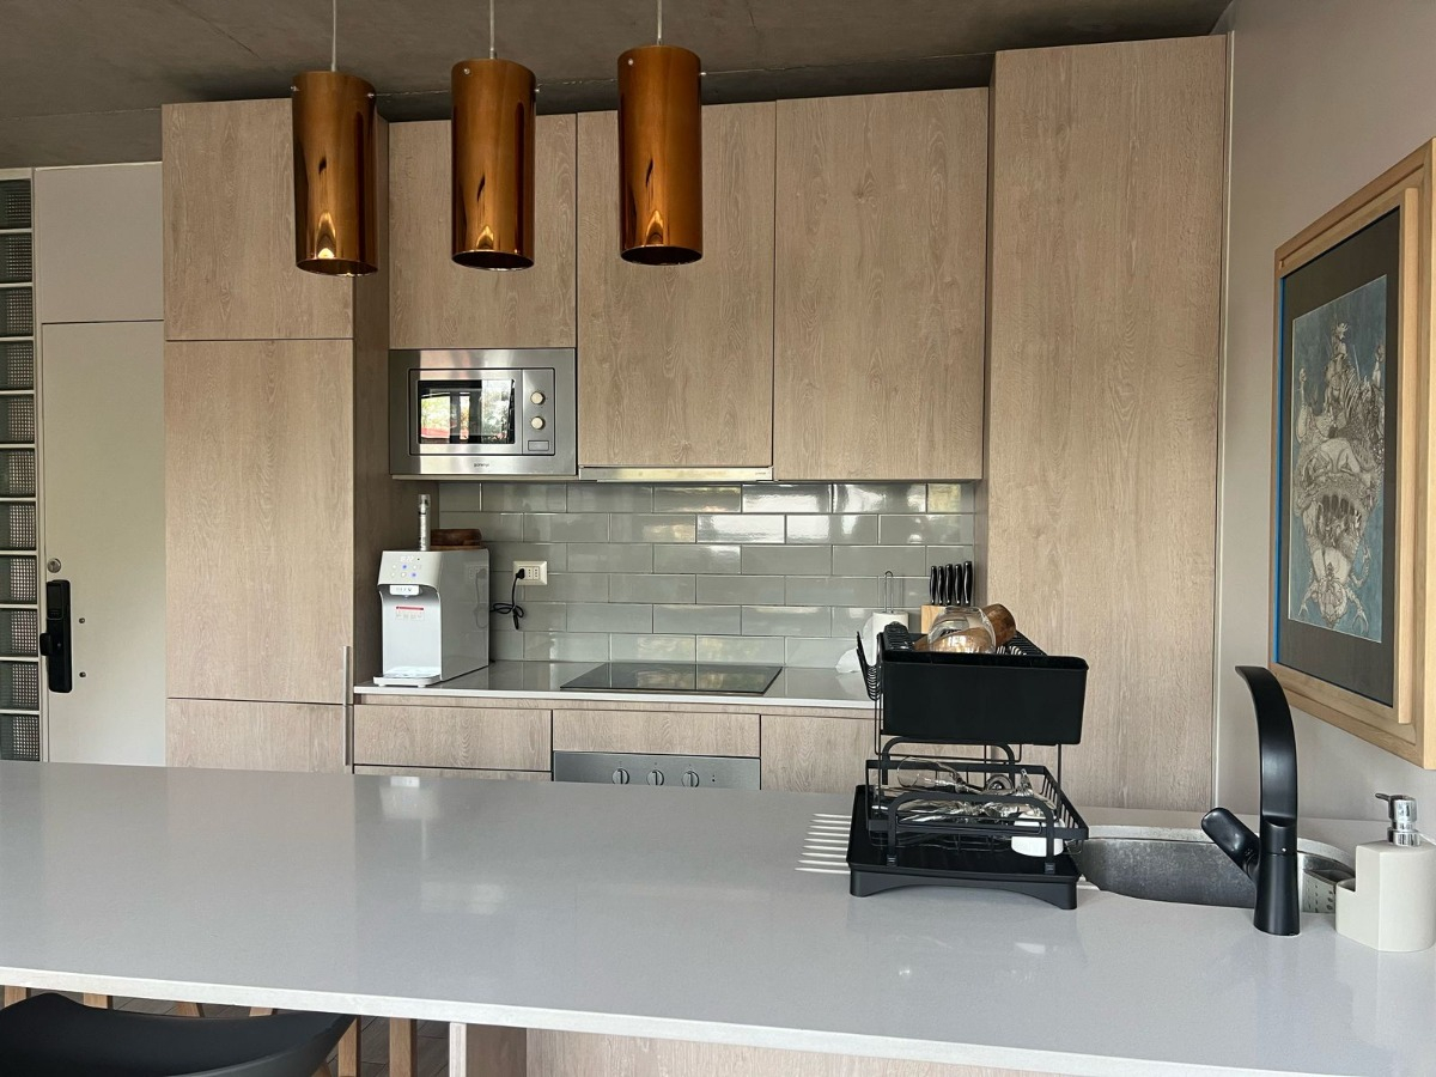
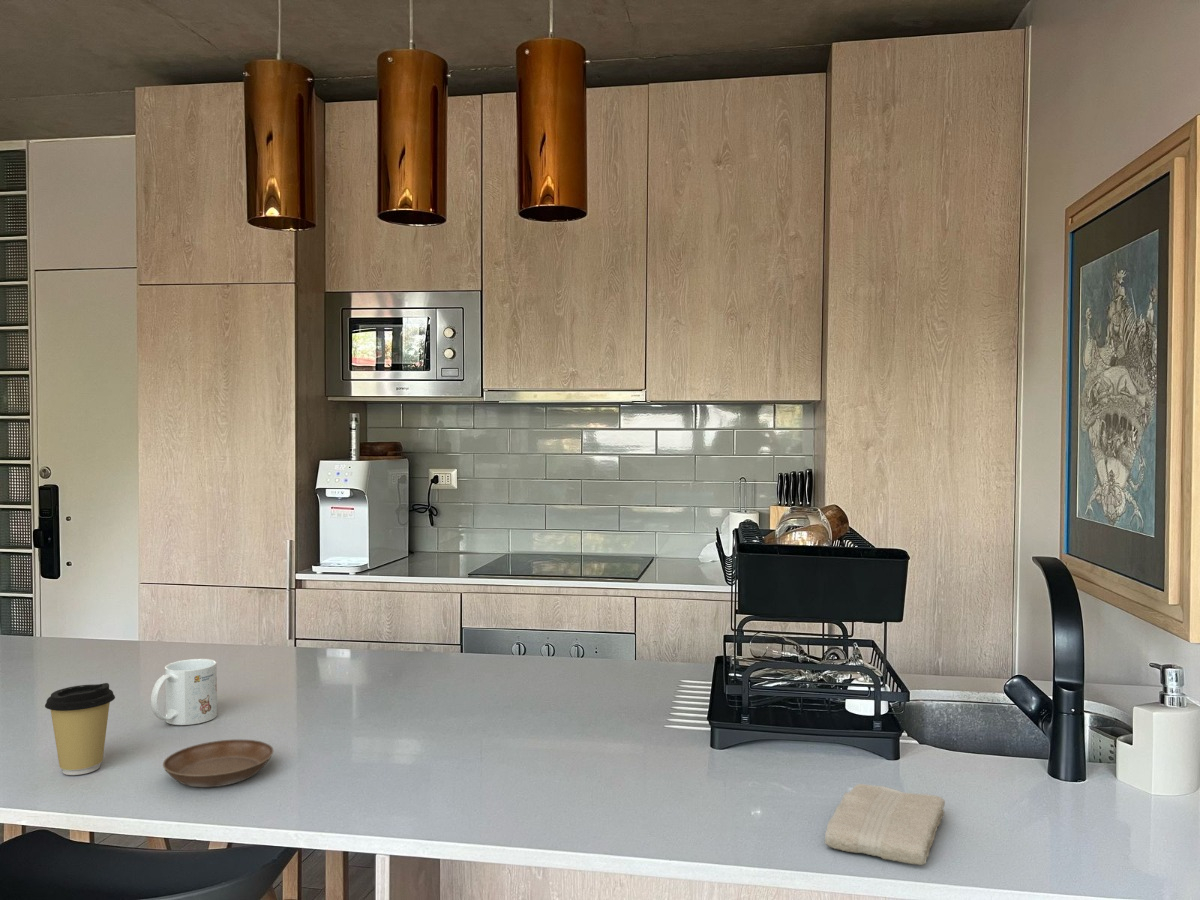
+ coffee cup [44,682,116,776]
+ mug [150,658,218,726]
+ washcloth [824,783,946,866]
+ saucer [162,738,275,788]
